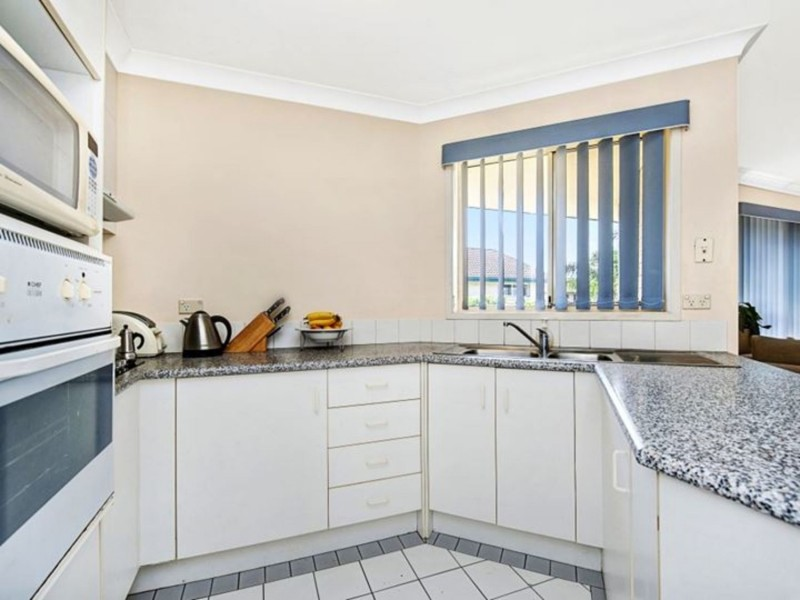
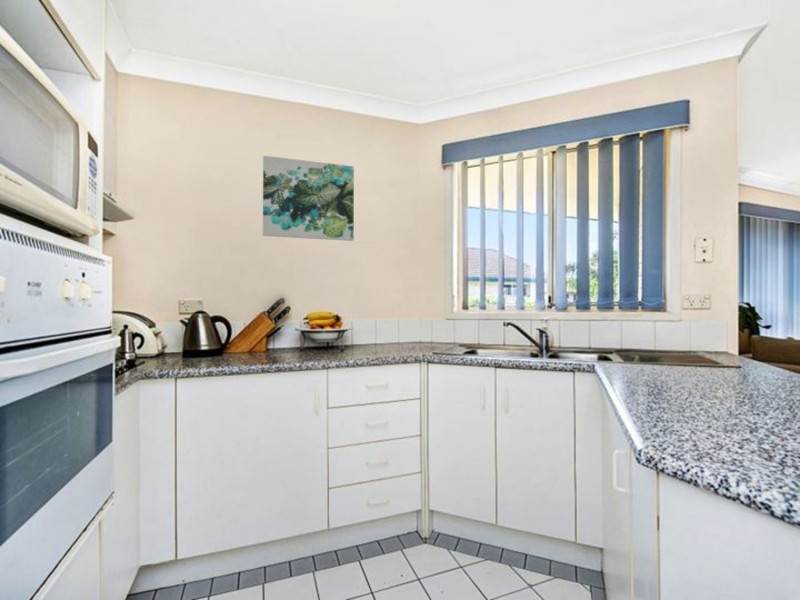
+ wall art [262,155,355,242]
